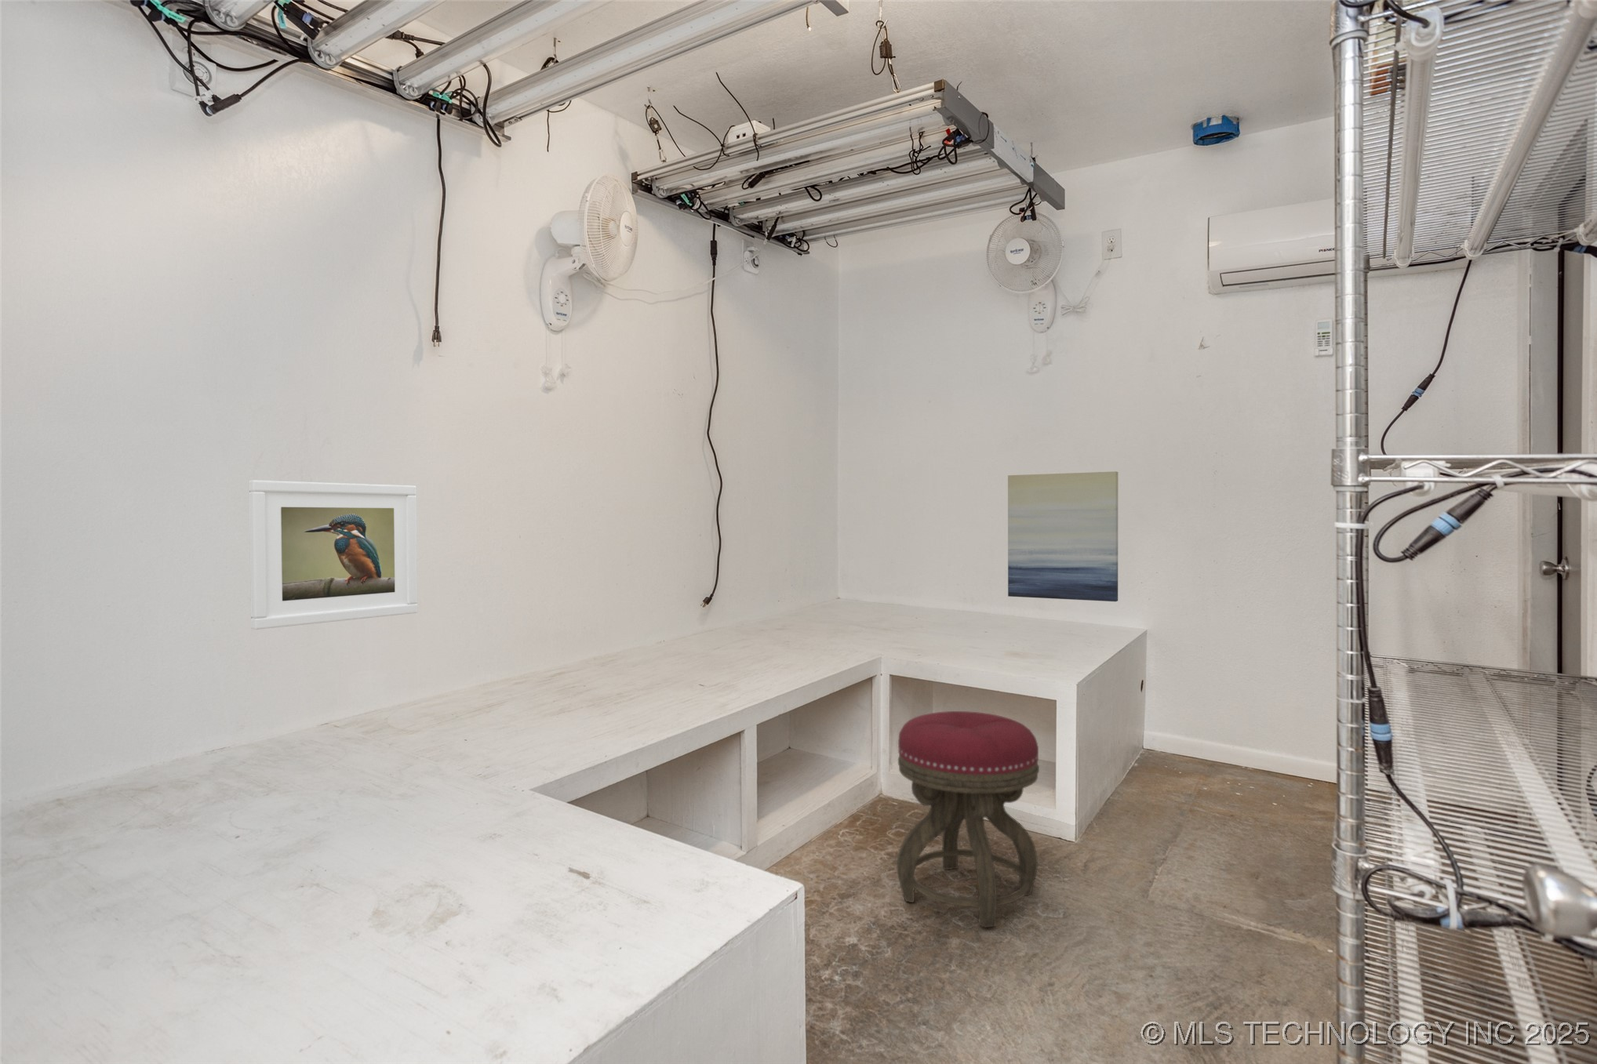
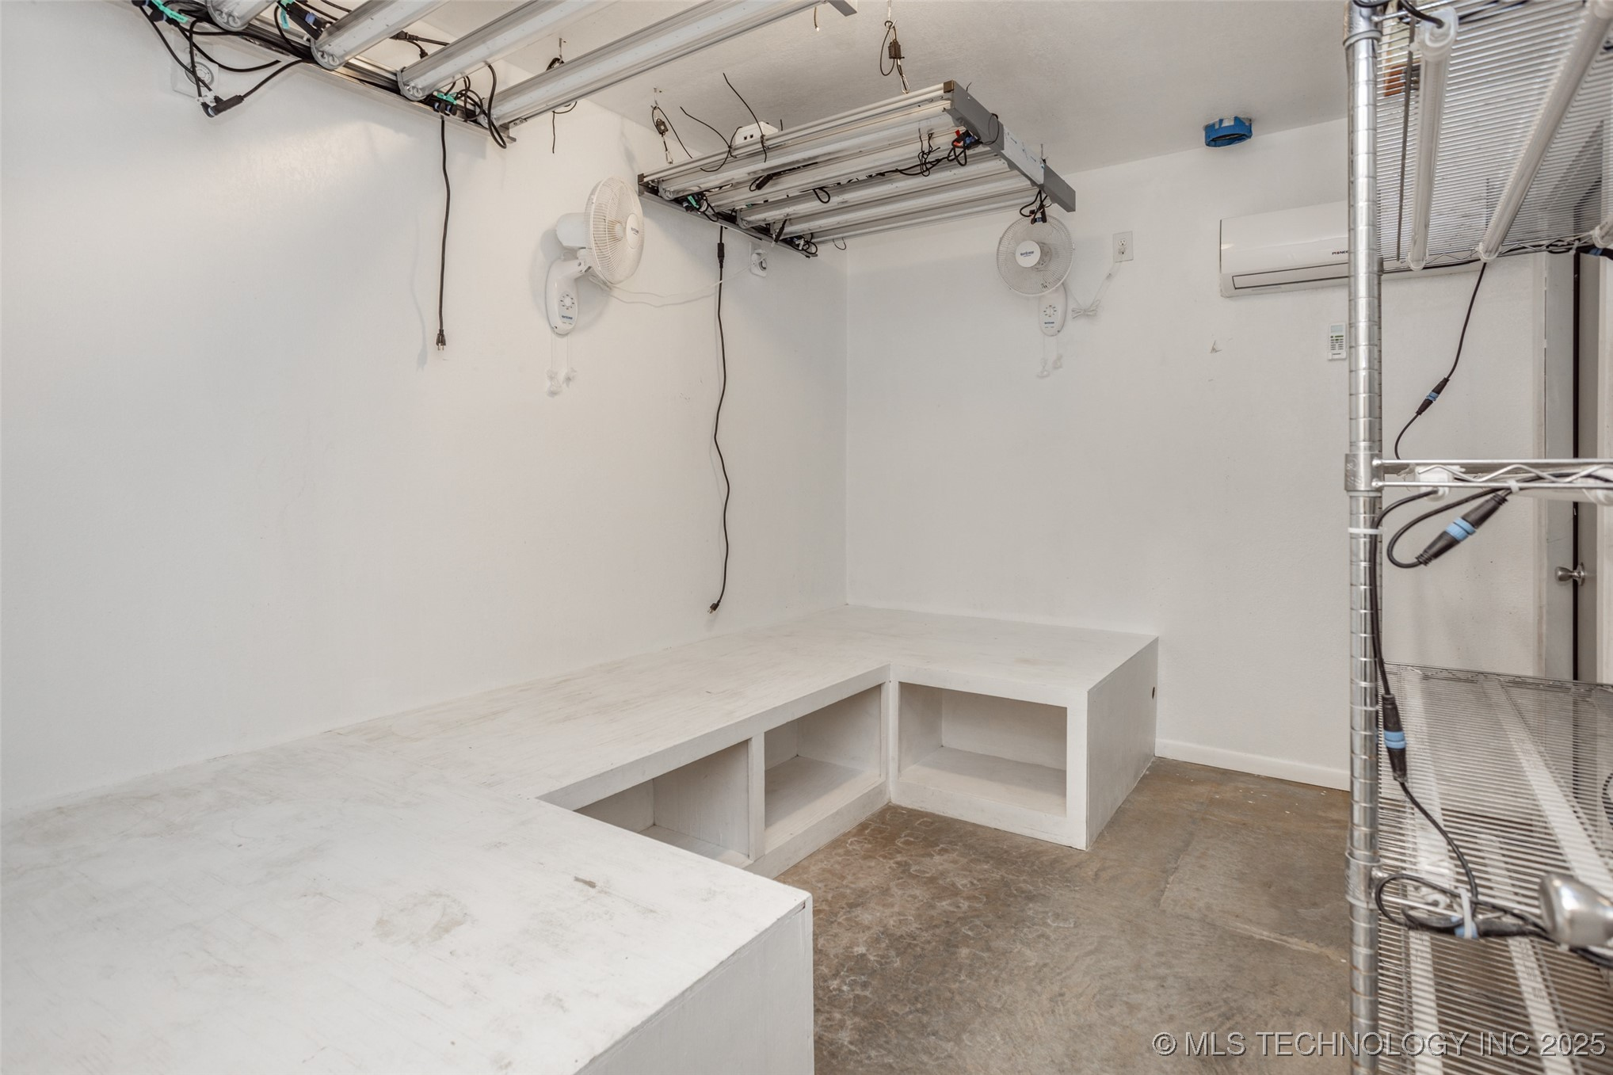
- wall art [1007,470,1118,602]
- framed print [248,479,419,631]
- stool [895,710,1040,929]
